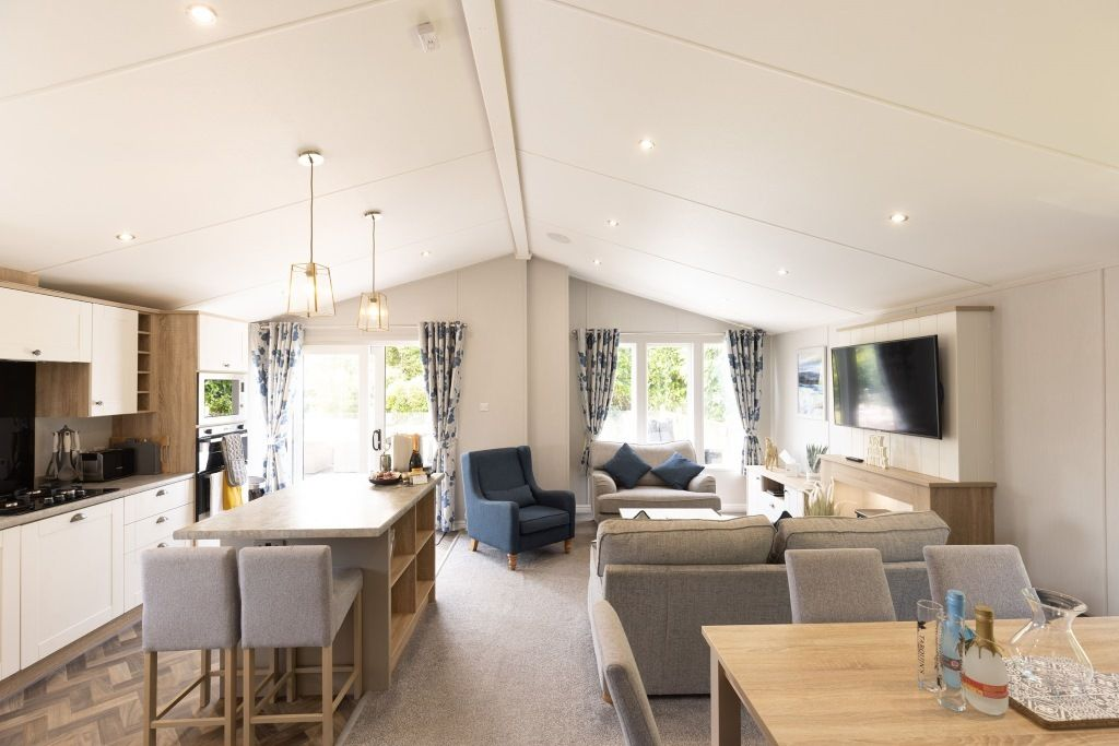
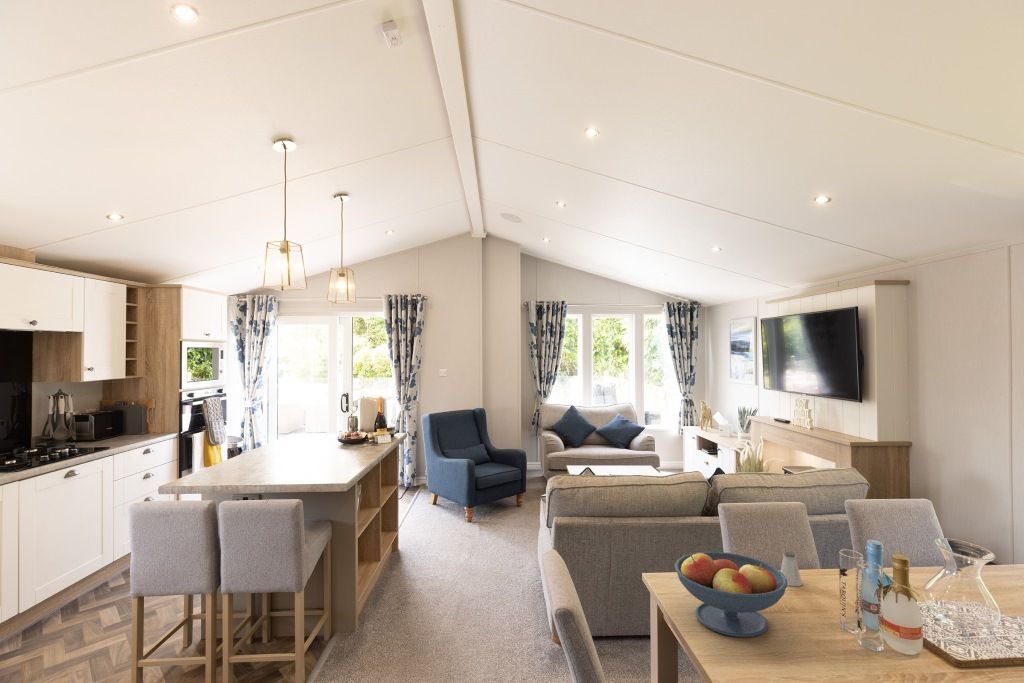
+ fruit bowl [674,551,789,638]
+ saltshaker [780,551,803,587]
